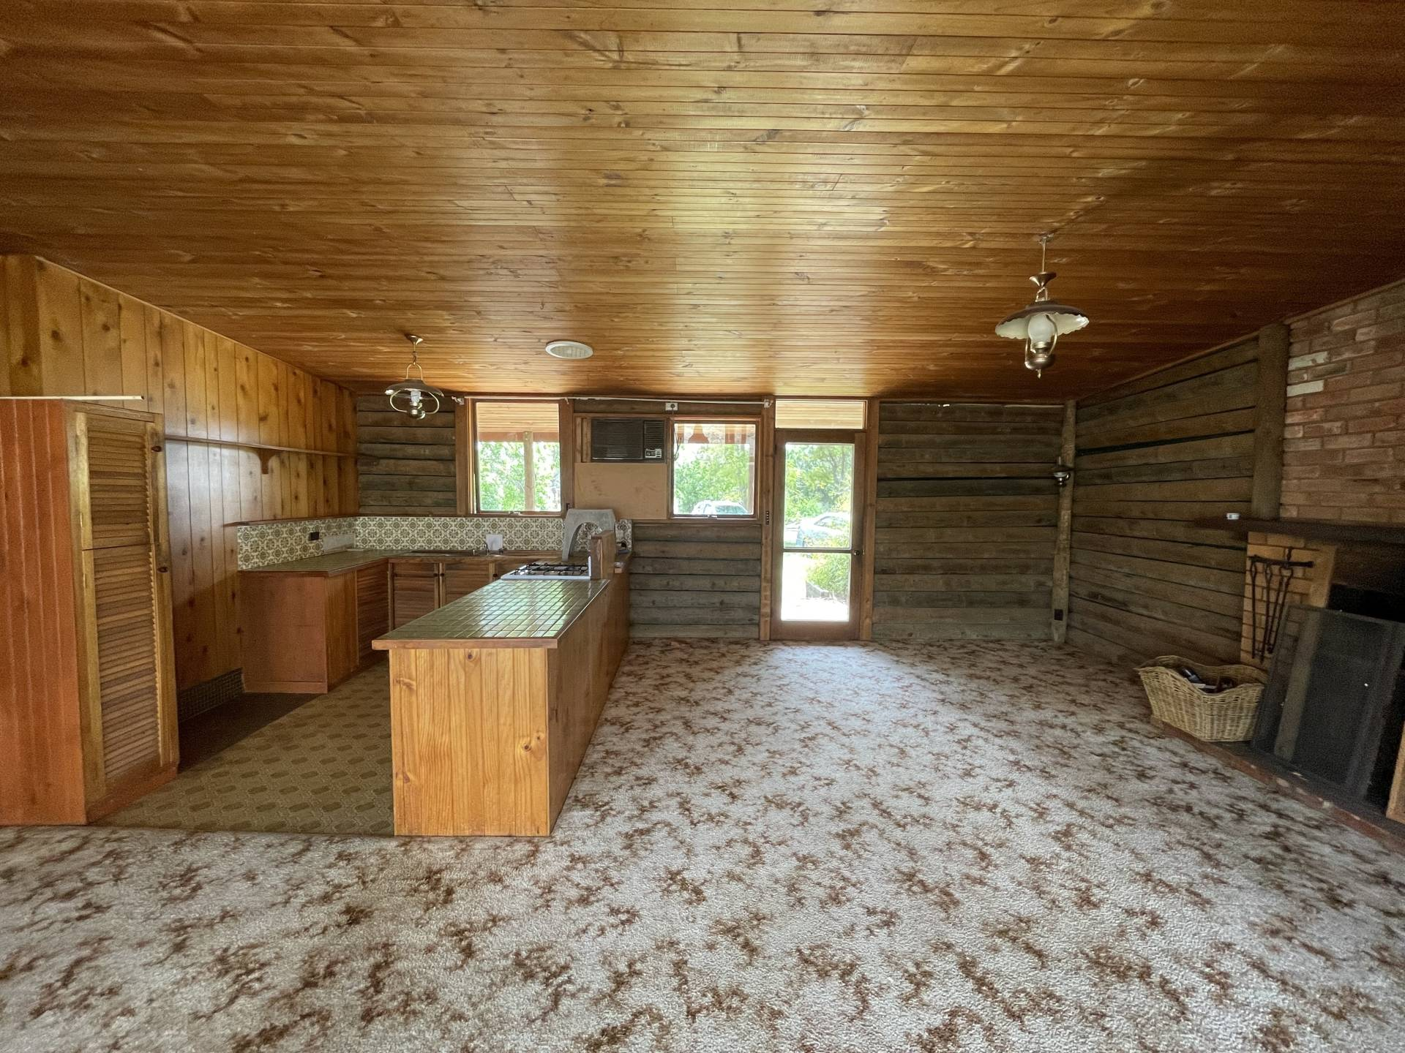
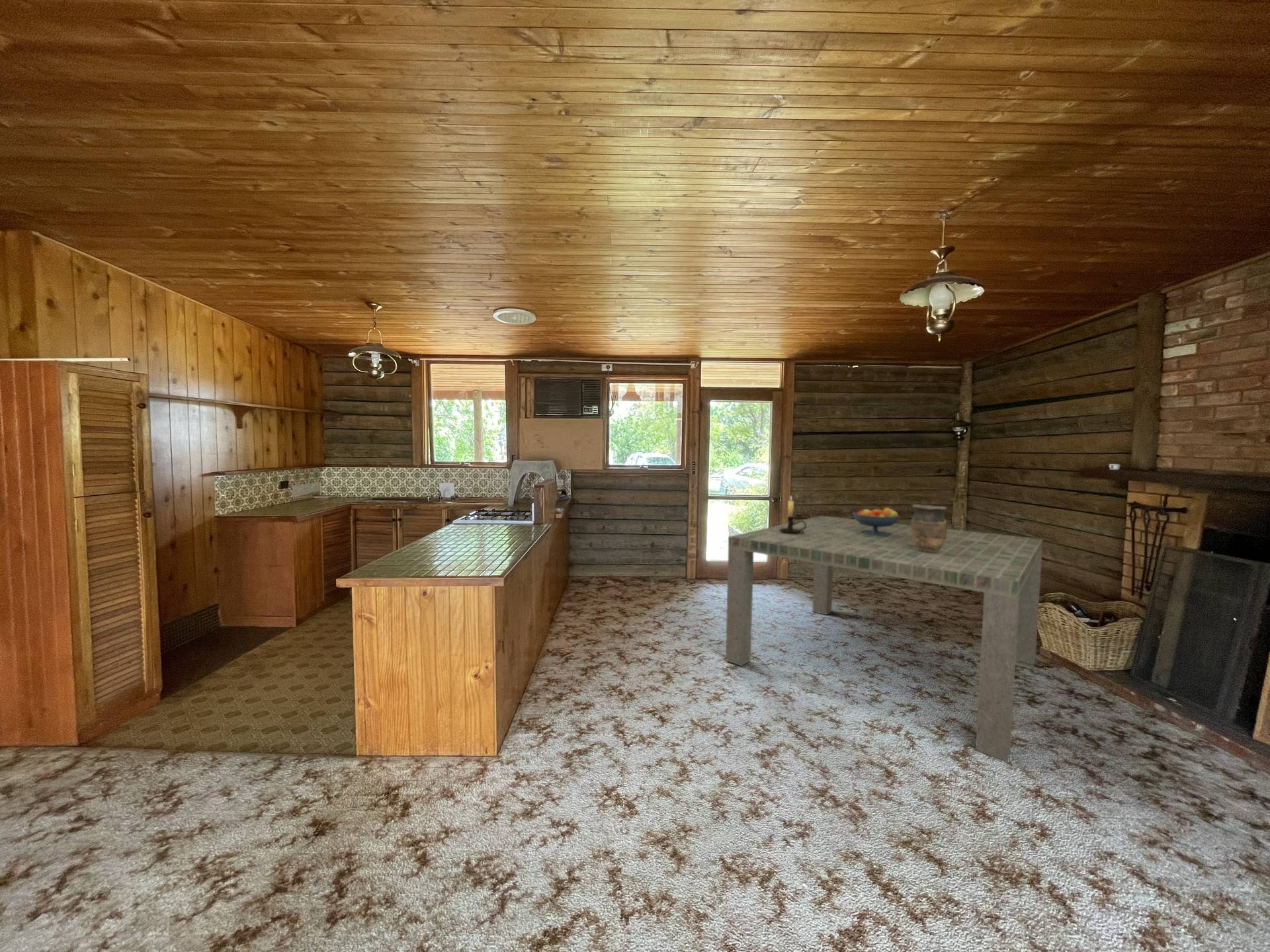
+ fruit bowl [851,507,901,536]
+ candle holder [780,495,806,534]
+ dining table [725,515,1044,762]
+ vase [910,504,948,553]
